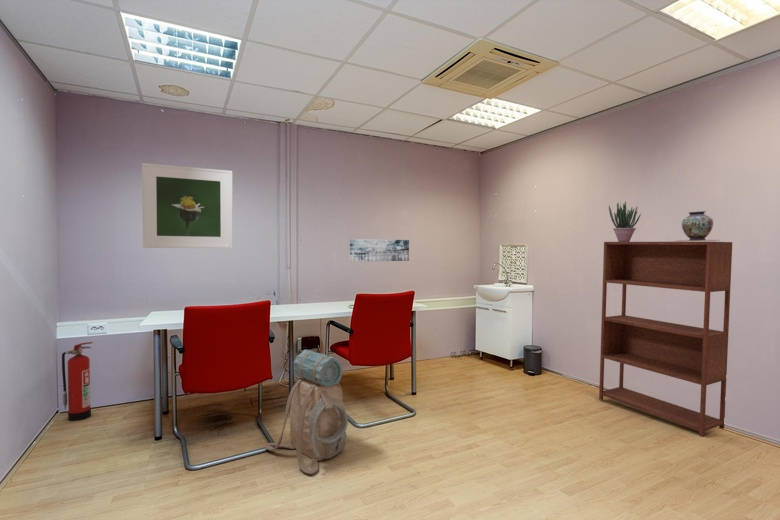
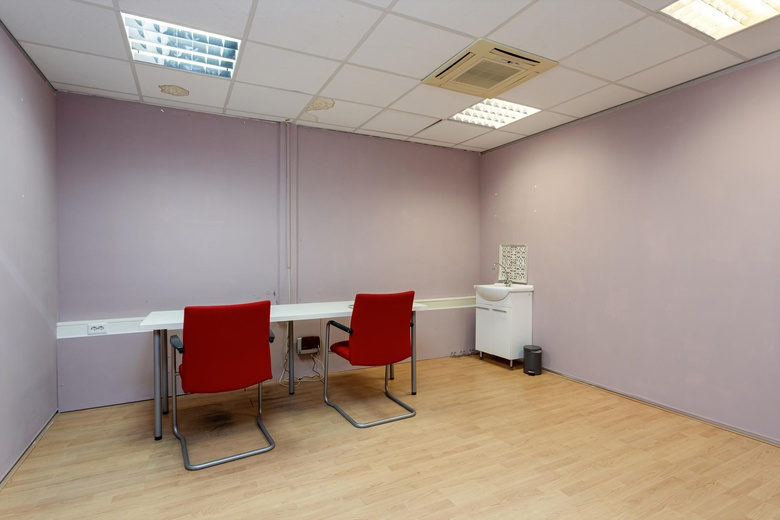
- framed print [141,162,234,249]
- potted plant [608,200,642,242]
- decorative vase [674,210,720,242]
- backpack [264,349,349,475]
- fire extinguisher [61,341,94,422]
- wall art [348,238,410,262]
- bookshelf [598,241,733,438]
